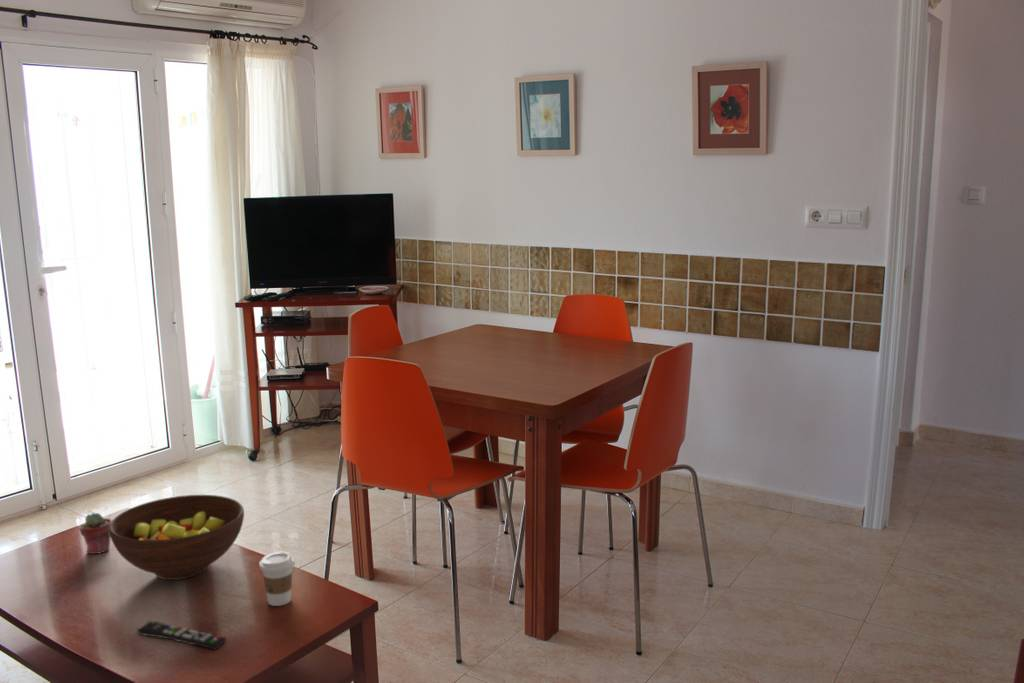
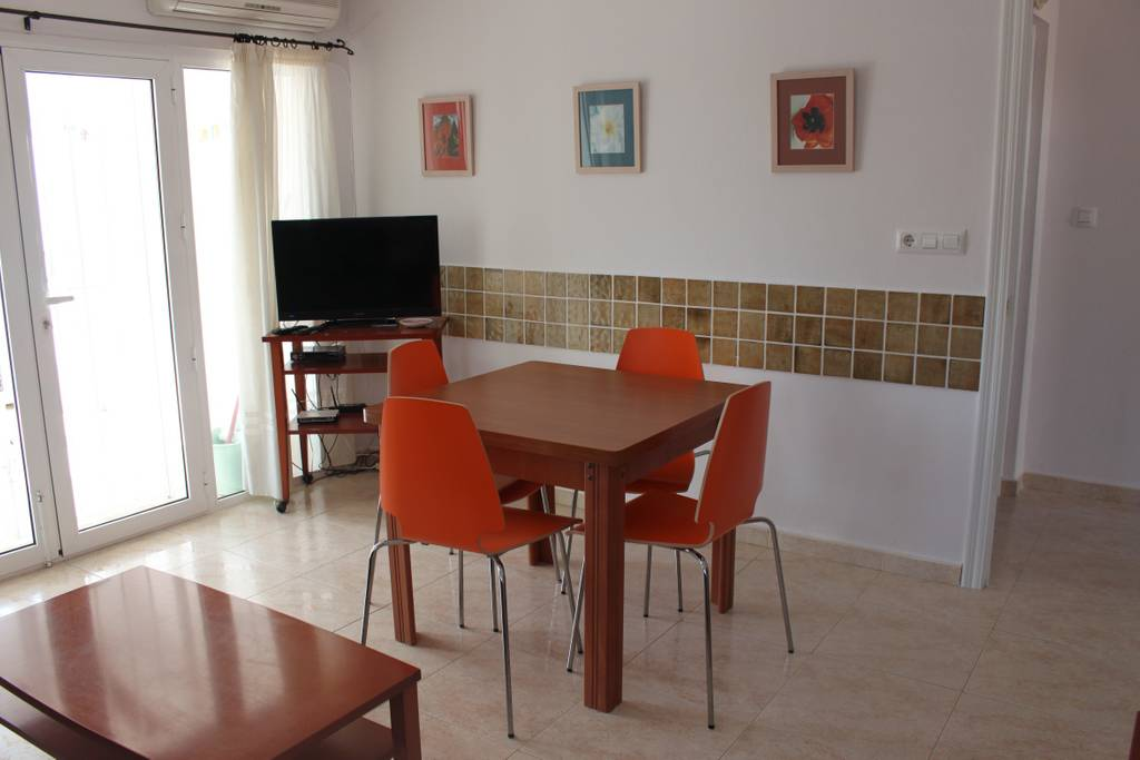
- potted succulent [78,512,113,555]
- coffee cup [258,551,296,607]
- remote control [136,620,228,651]
- fruit bowl [109,494,245,581]
